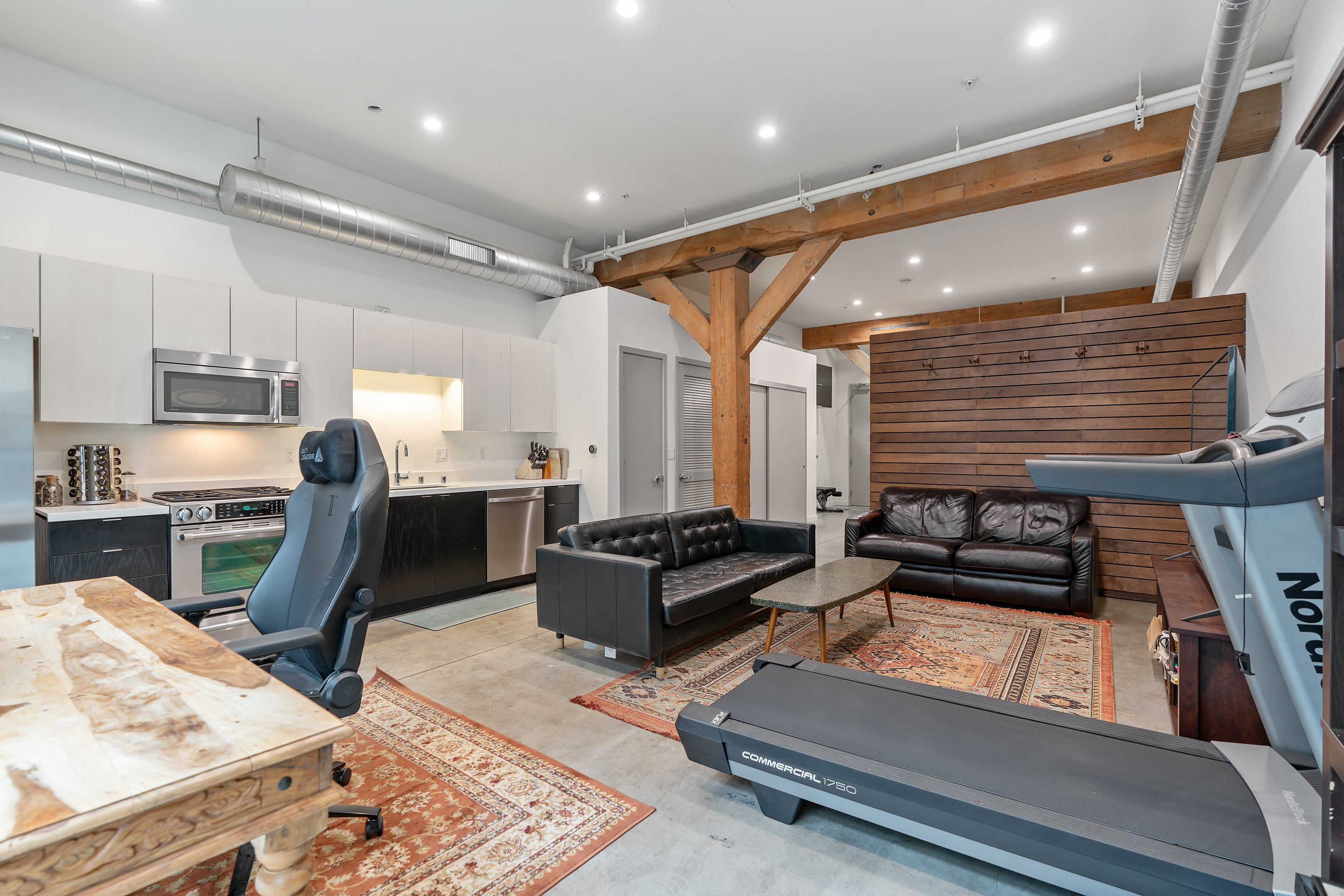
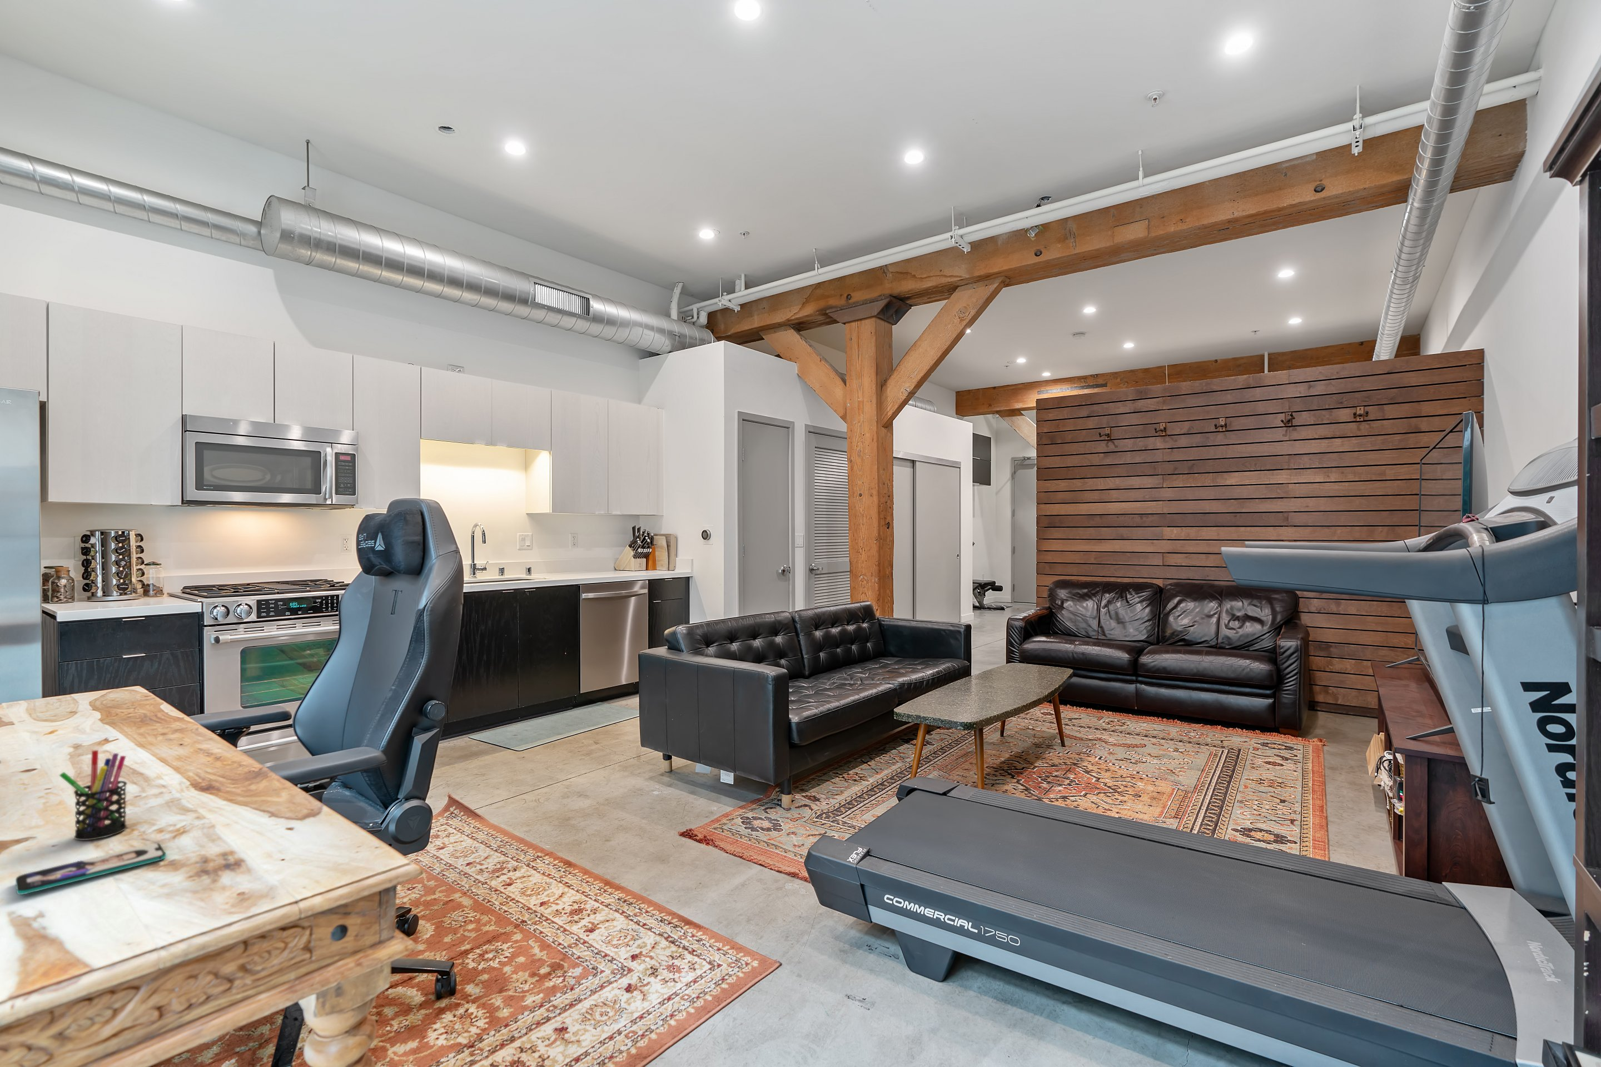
+ pen holder [58,750,127,841]
+ smartphone [15,842,167,896]
